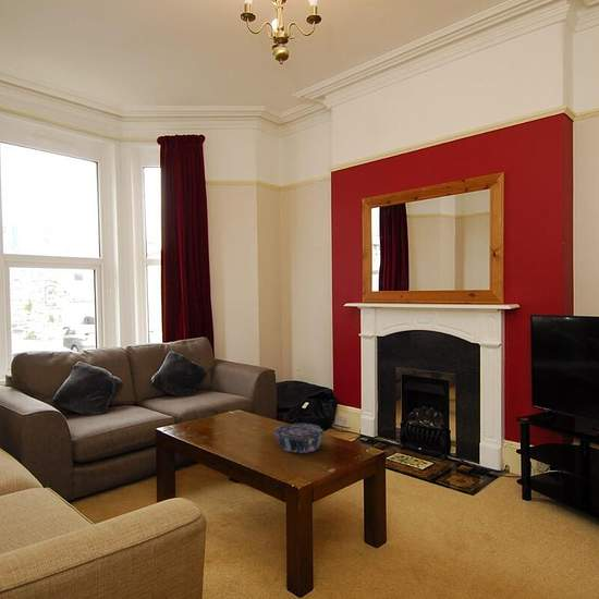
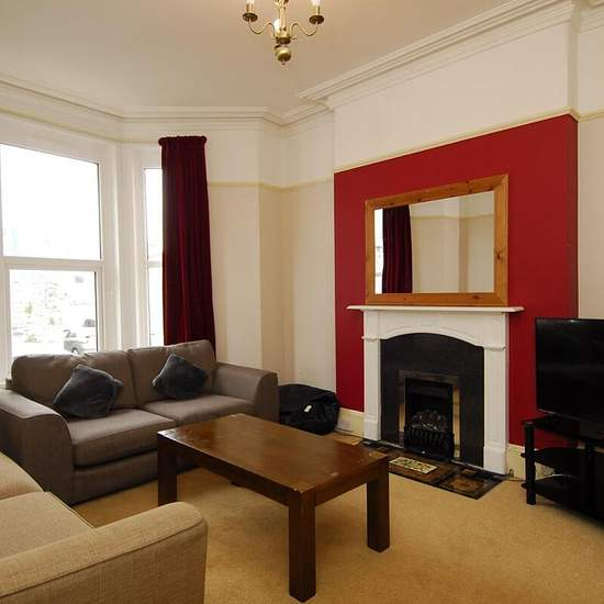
- decorative bowl [272,423,326,454]
